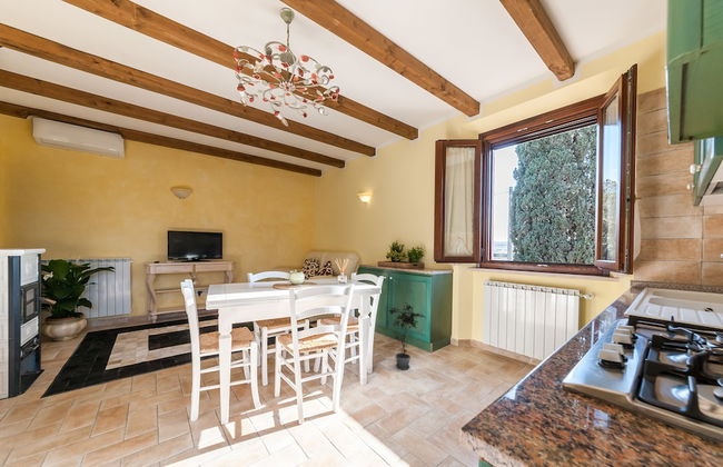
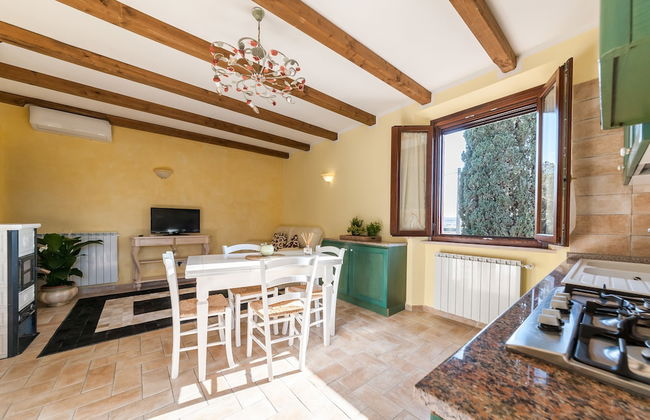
- potted plant [387,301,427,370]
